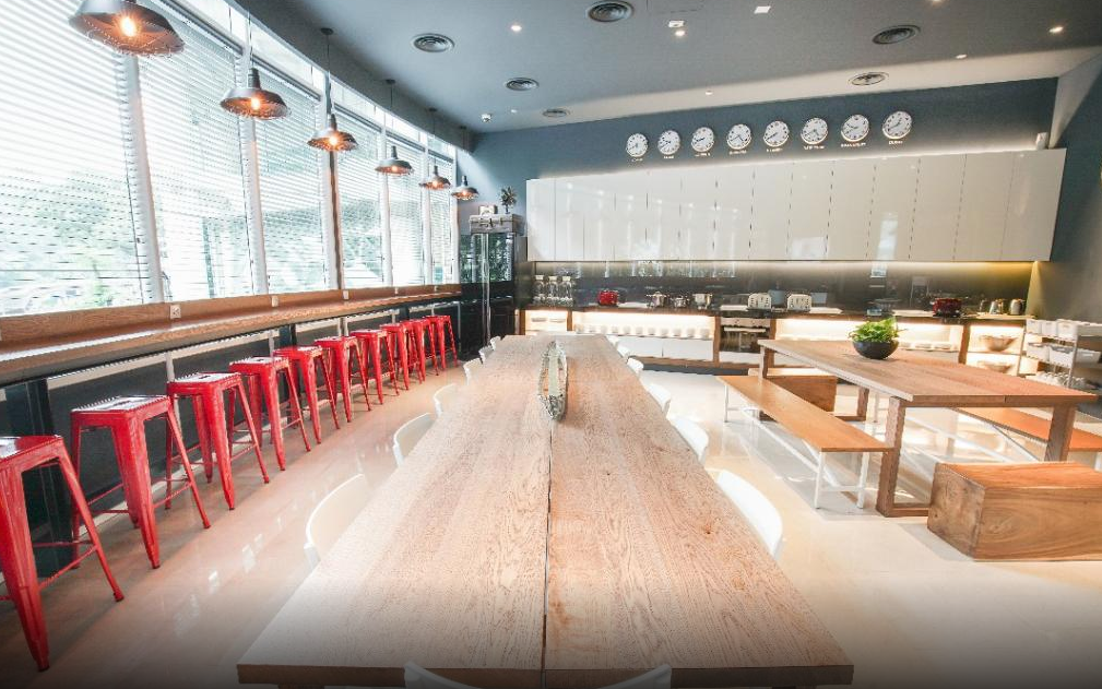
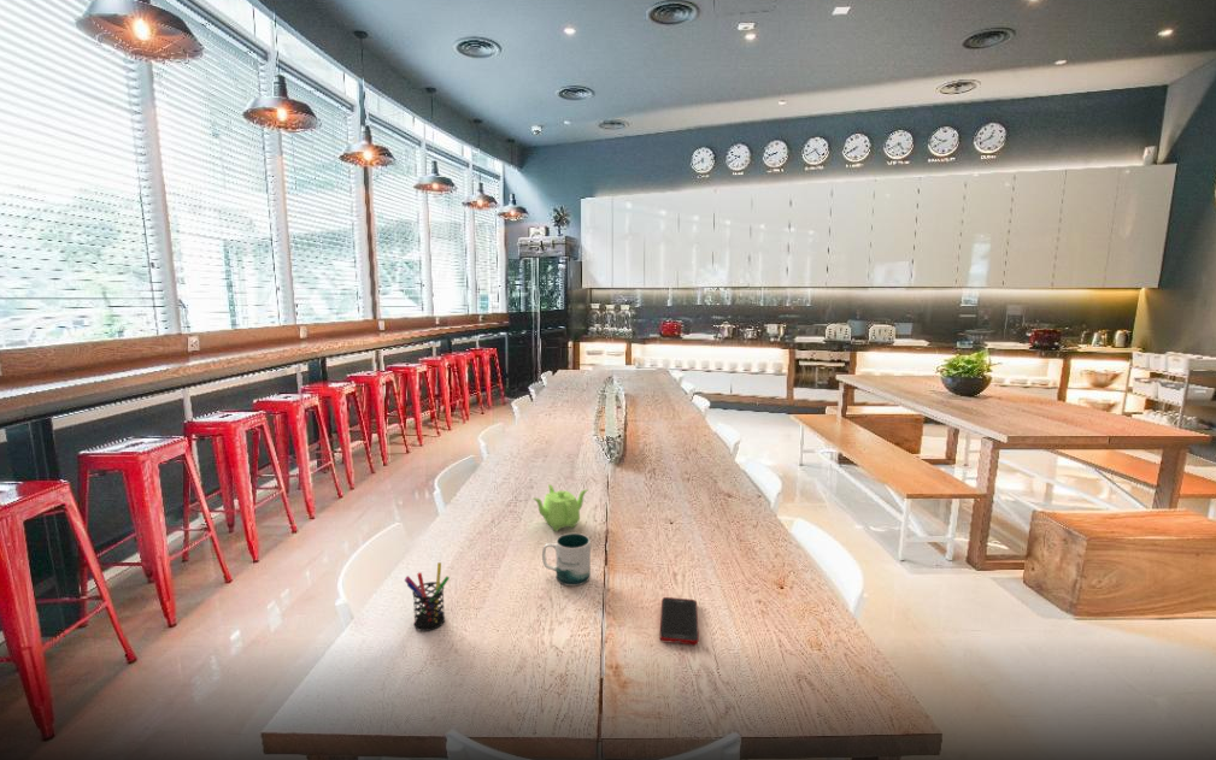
+ pen holder [404,561,451,632]
+ mug [541,532,592,587]
+ cell phone [659,596,700,646]
+ teapot [531,483,589,532]
